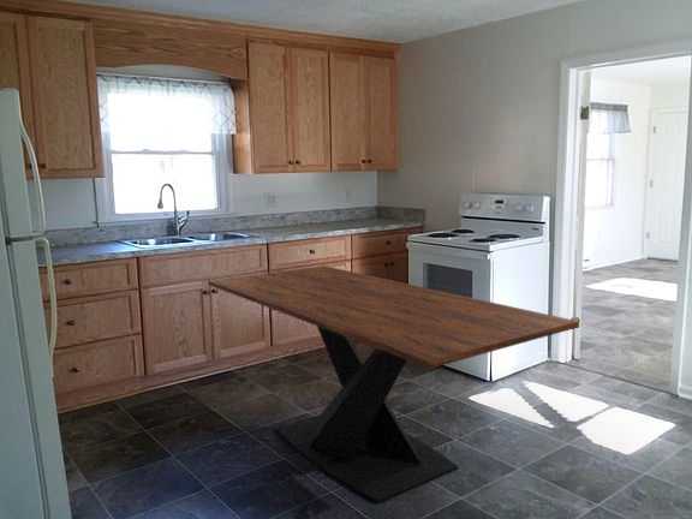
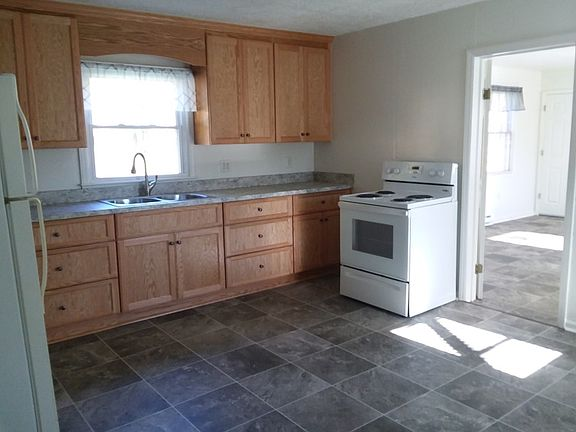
- dining table [208,264,580,503]
